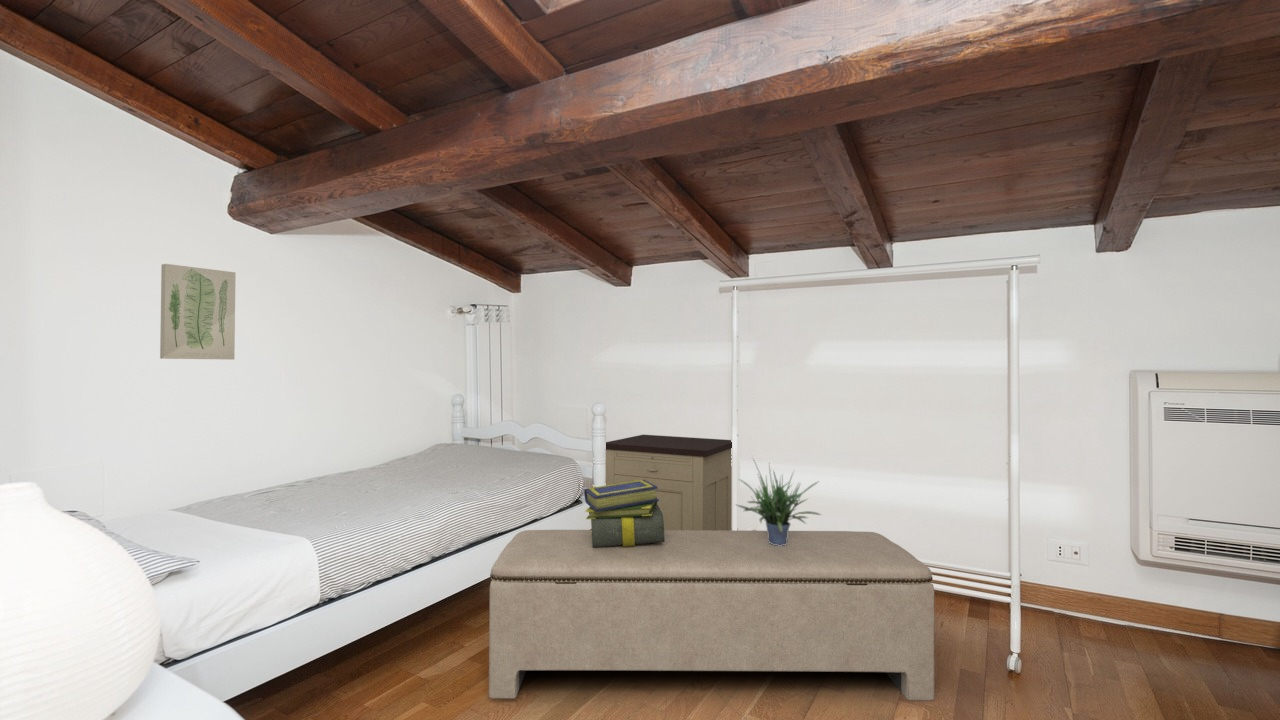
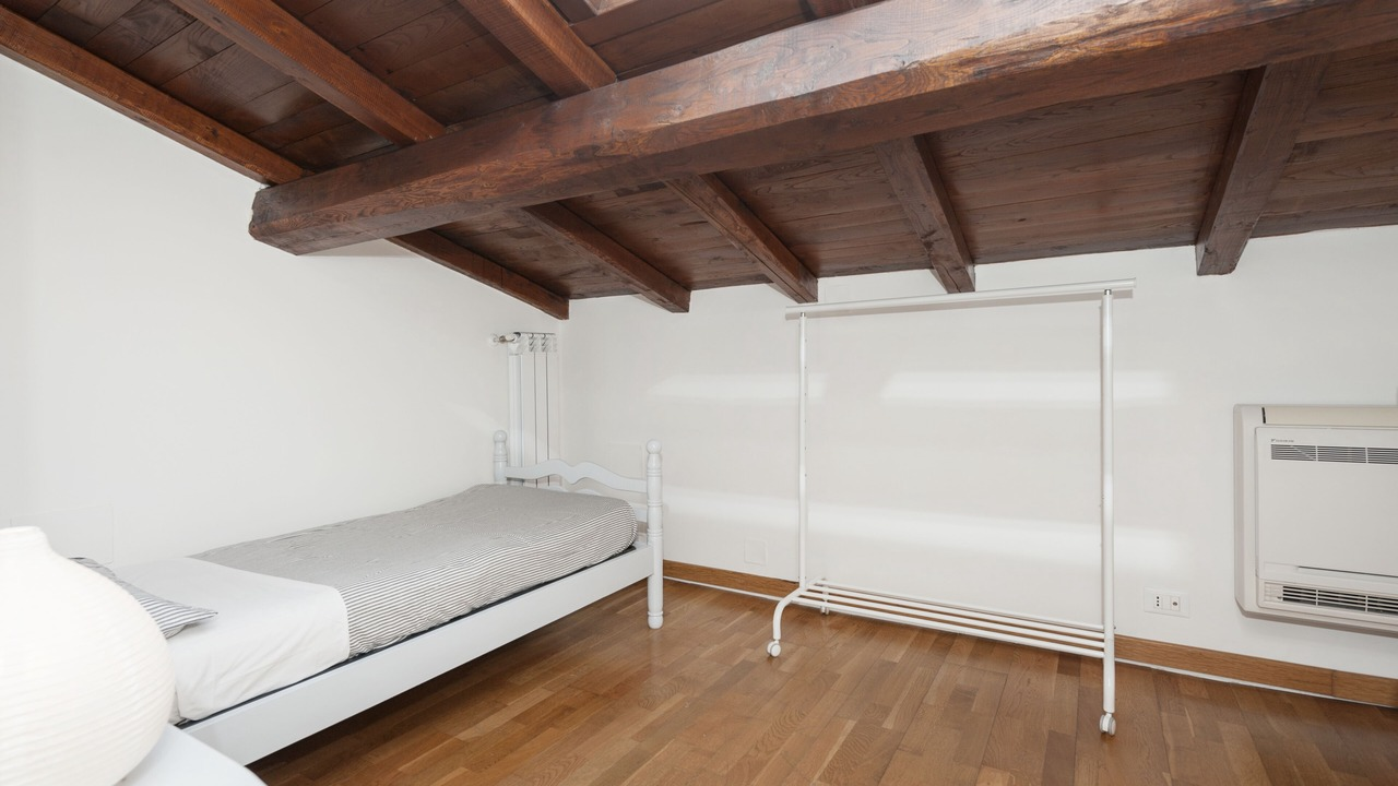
- potted plant [734,456,823,546]
- stack of books [583,480,665,548]
- wall art [159,263,237,360]
- bench [488,529,935,702]
- nightstand [605,434,733,530]
